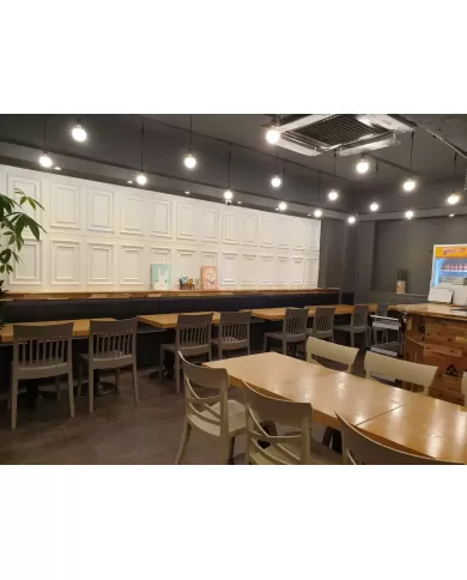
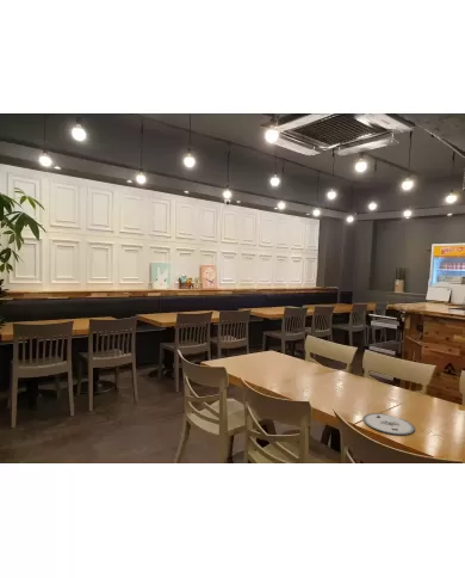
+ plate [361,412,416,436]
